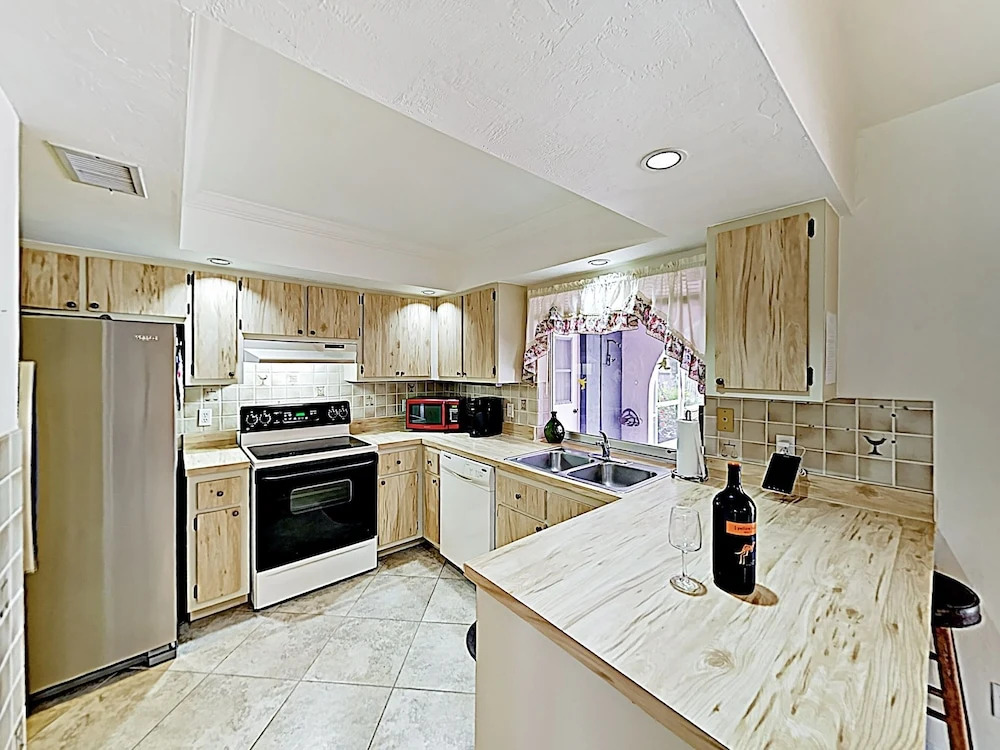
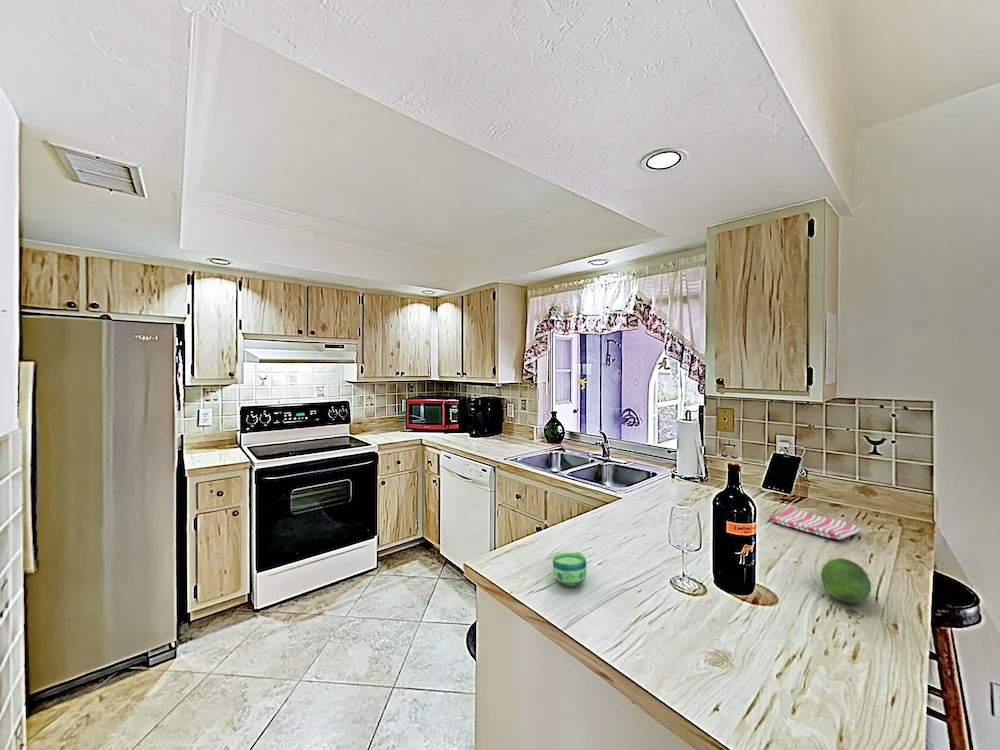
+ fruit [820,557,872,604]
+ dish towel [768,506,862,541]
+ cup [552,551,587,587]
